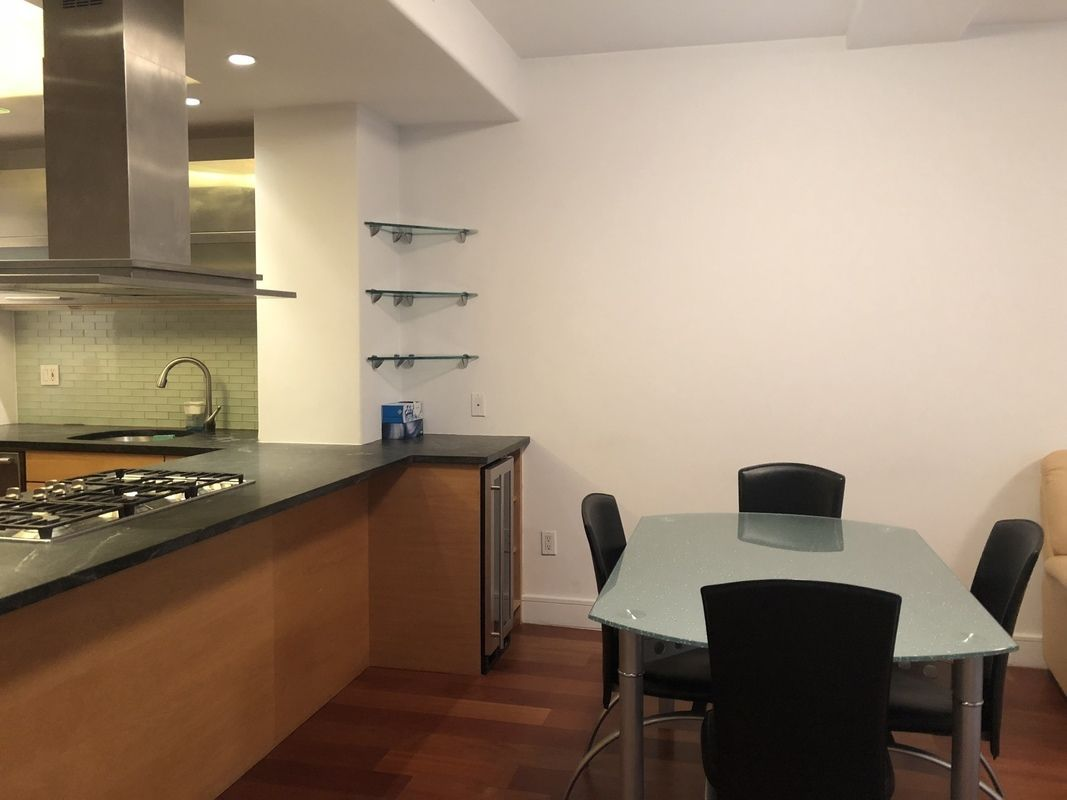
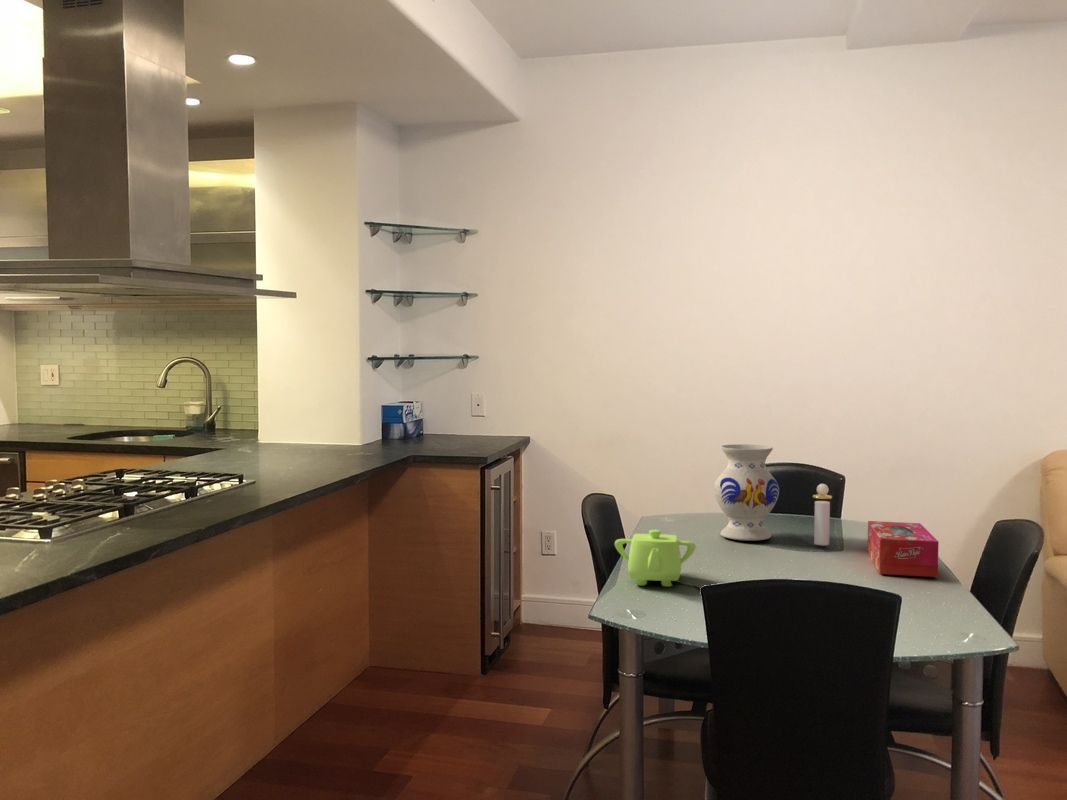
+ teapot [614,529,697,588]
+ tissue box [867,520,940,578]
+ perfume bottle [812,483,833,546]
+ vase [713,443,780,542]
